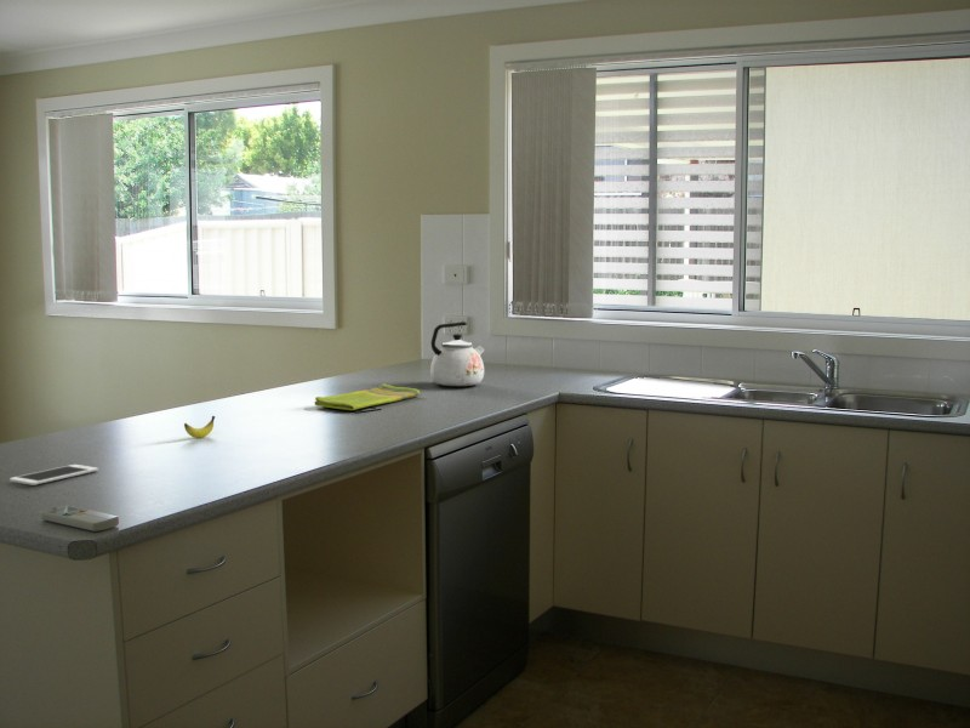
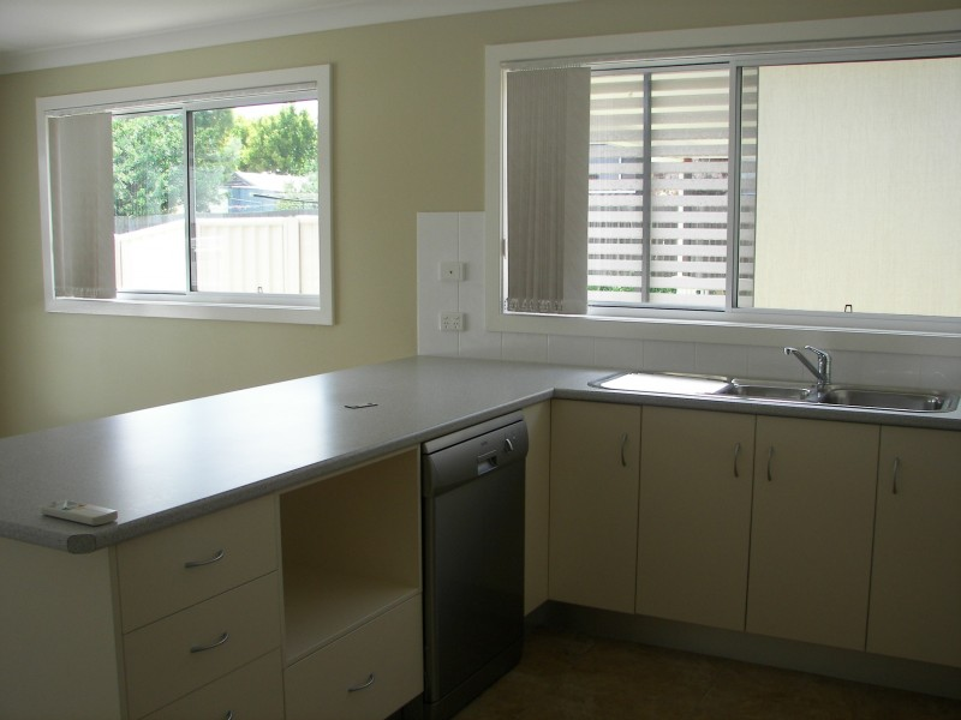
- banana [183,415,216,439]
- kettle [429,320,485,387]
- cell phone [8,463,99,487]
- dish towel [314,382,421,411]
